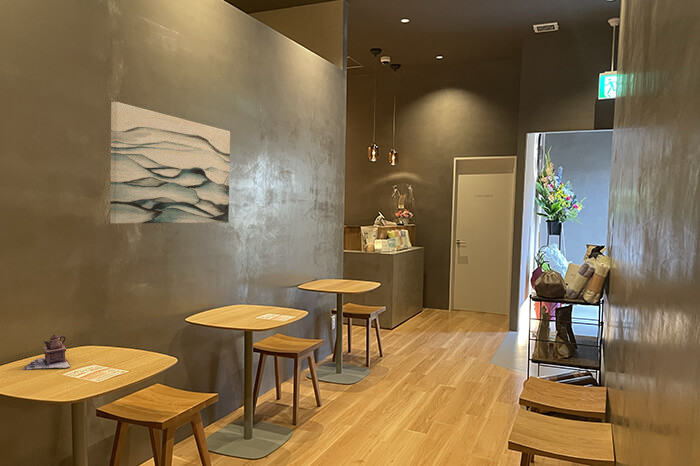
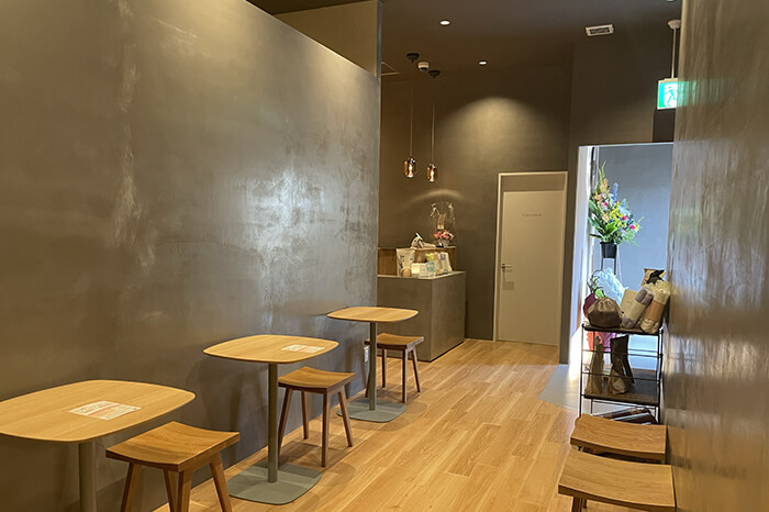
- teapot [21,334,72,371]
- wall art [109,101,231,224]
